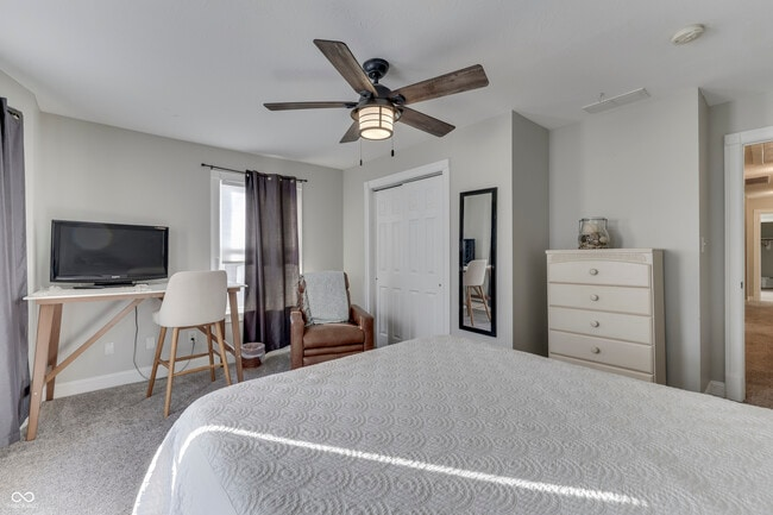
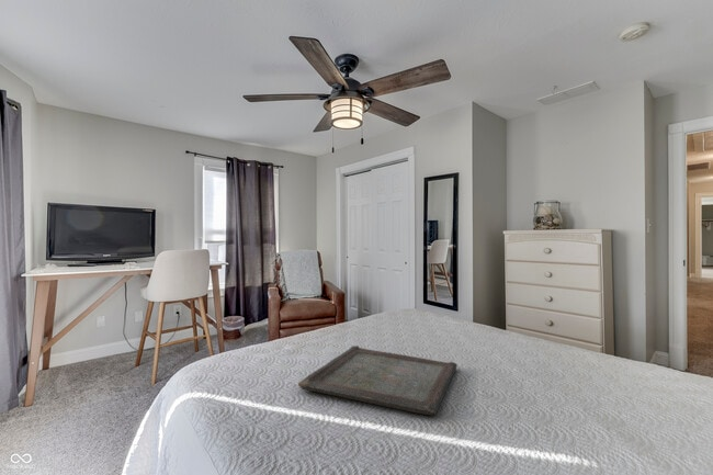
+ serving tray [297,344,459,417]
